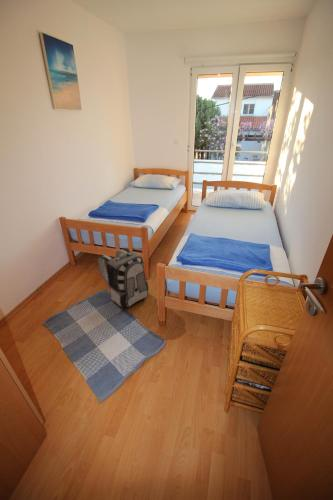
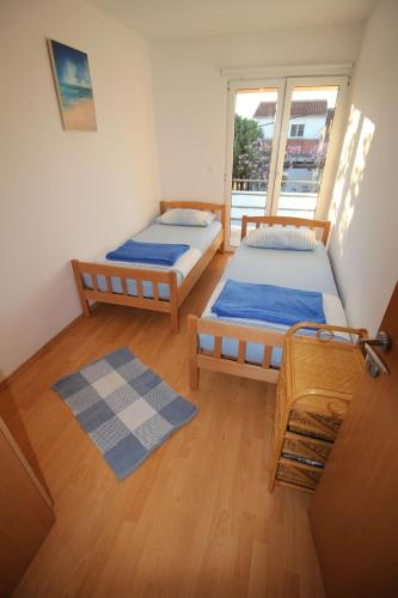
- backpack [97,248,149,309]
